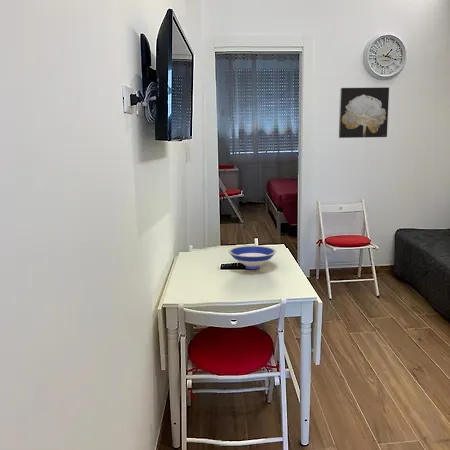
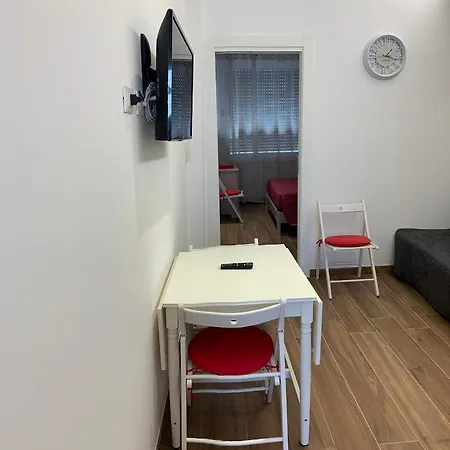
- bowl [228,245,278,270]
- wall art [338,86,390,139]
